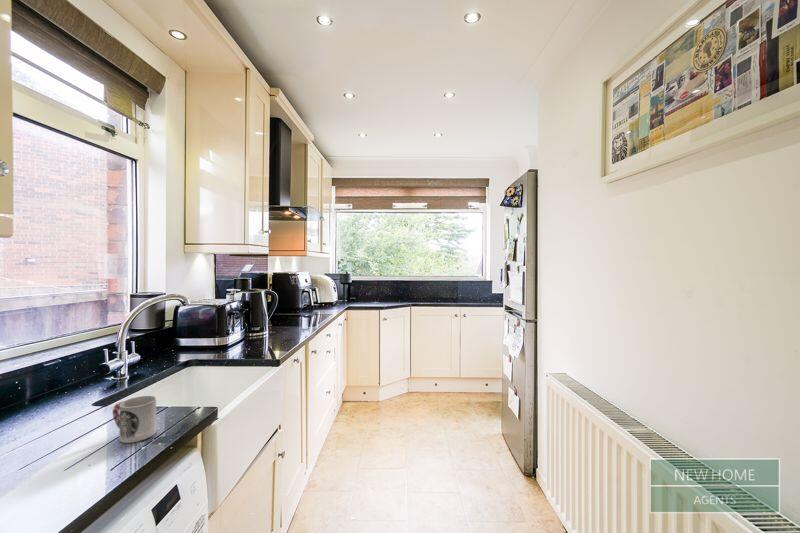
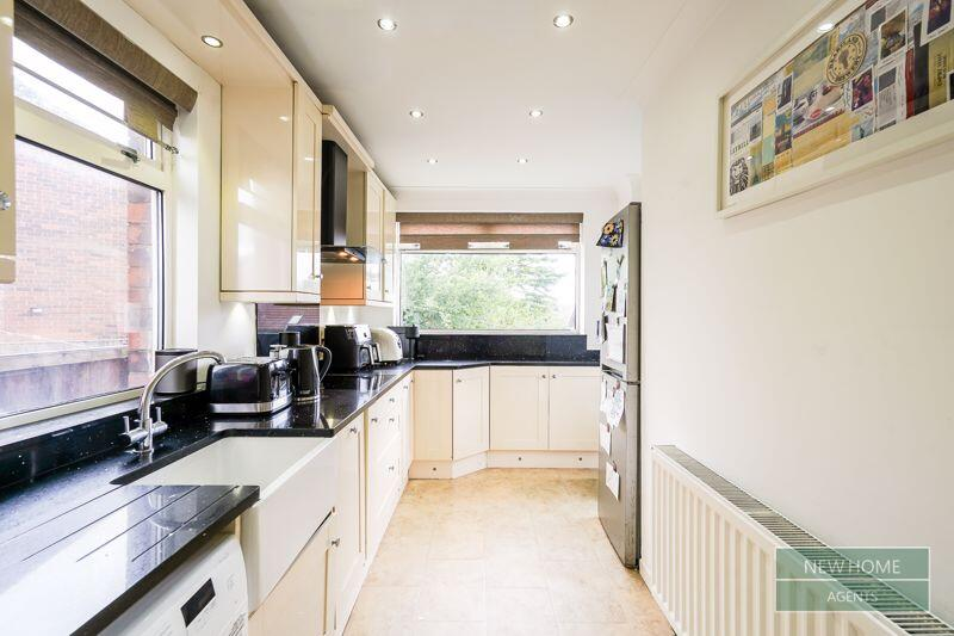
- cup [112,395,157,444]
